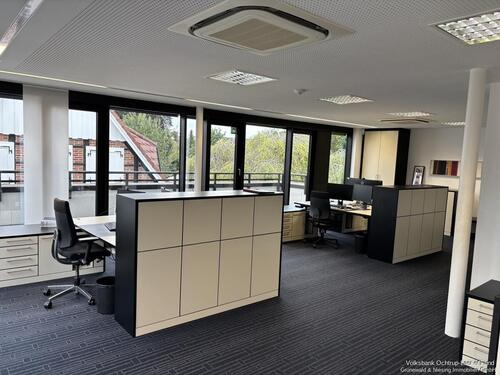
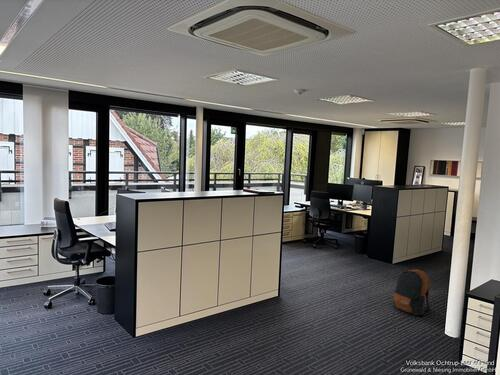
+ backpack [392,267,433,316]
